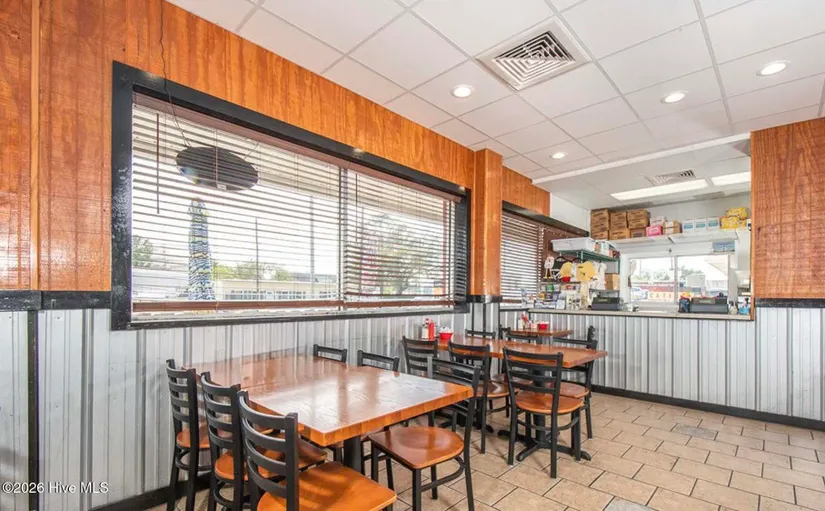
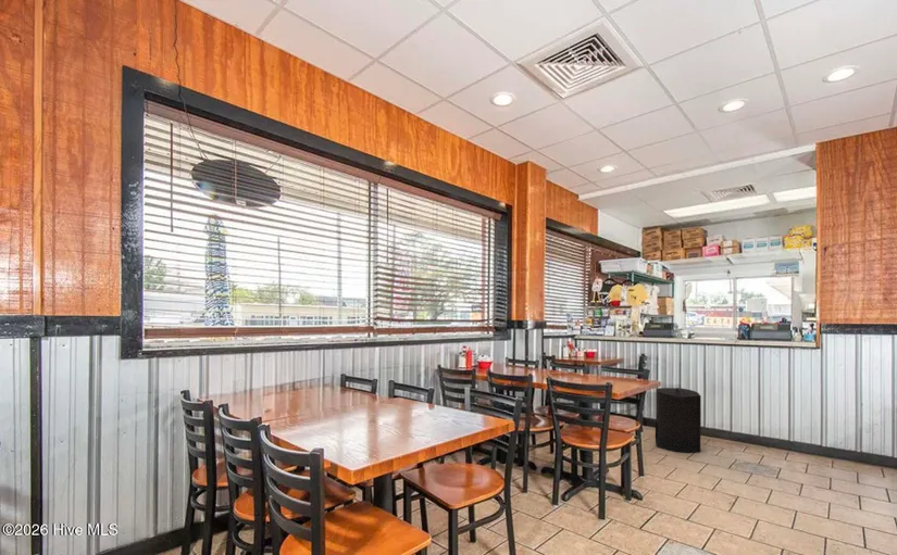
+ trash can [655,387,702,454]
